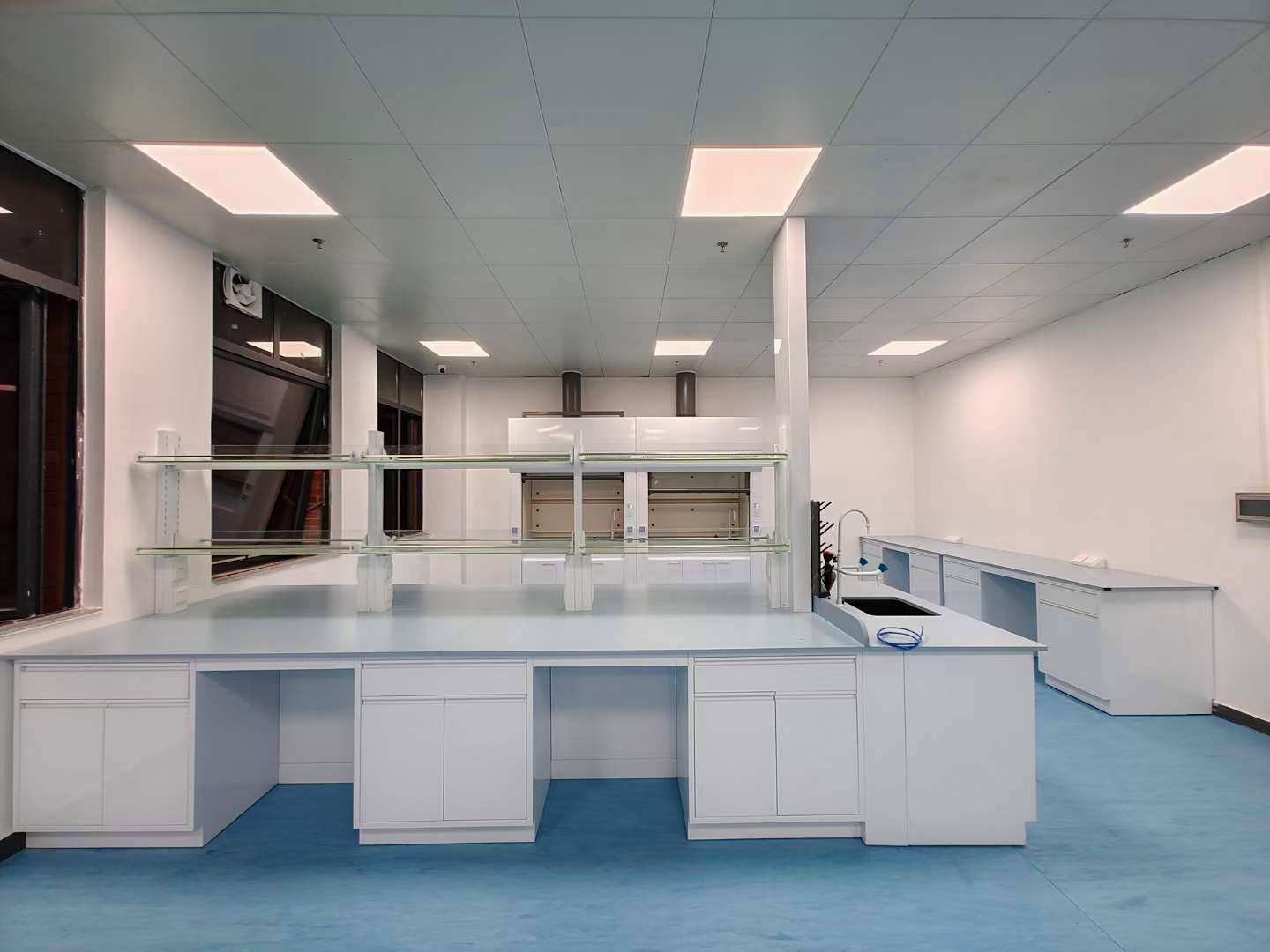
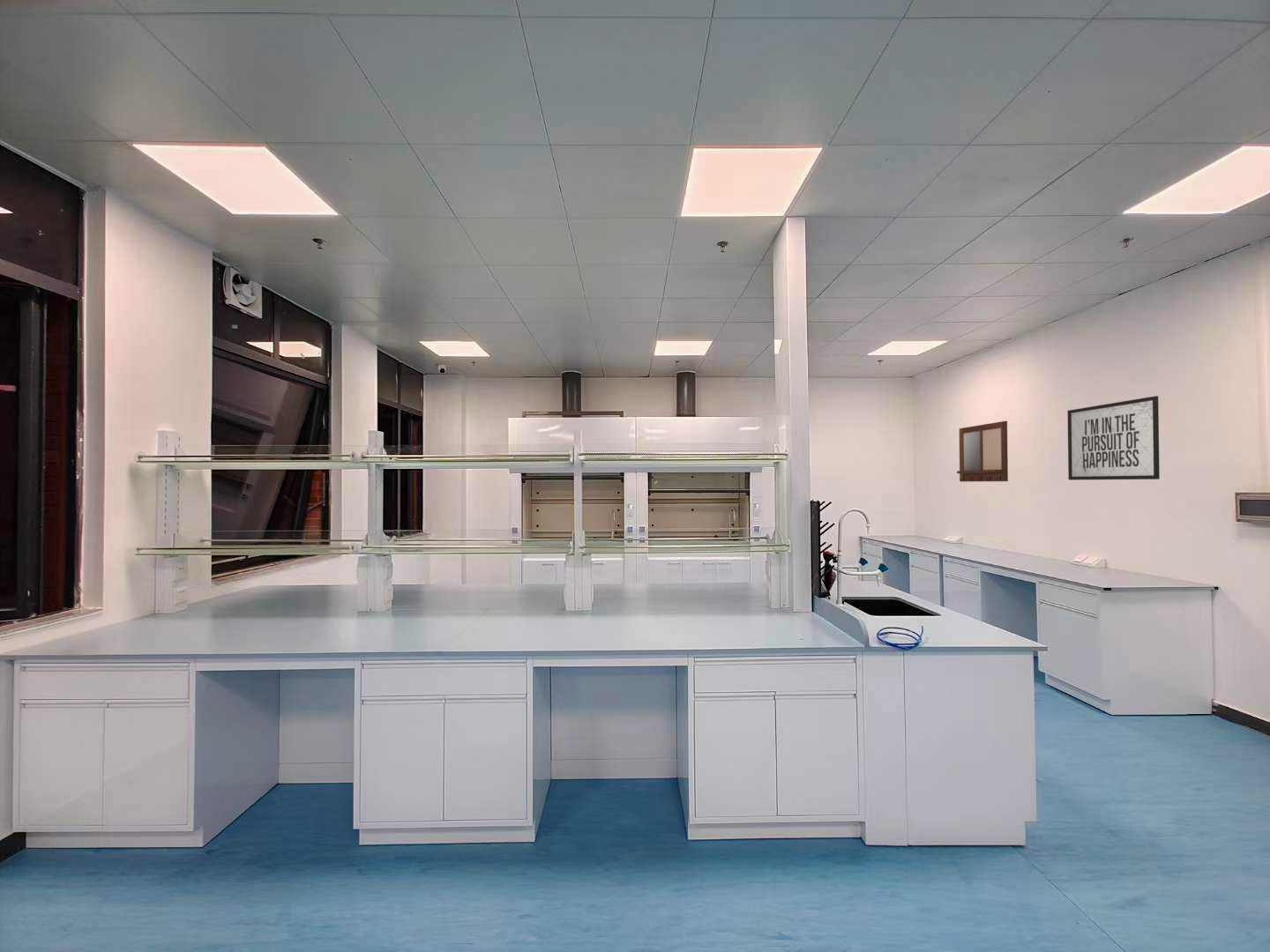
+ mirror [1067,395,1161,480]
+ writing board [956,420,1009,482]
